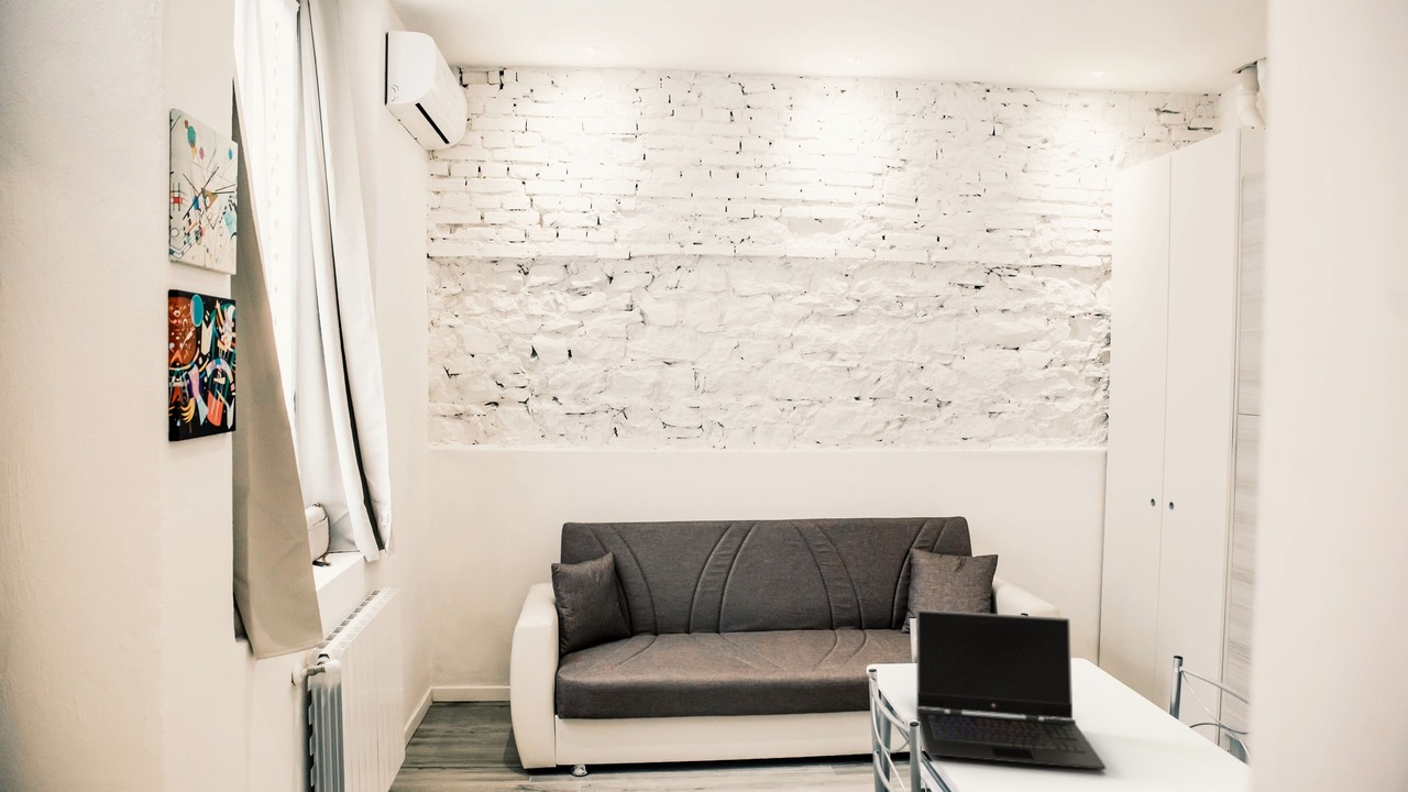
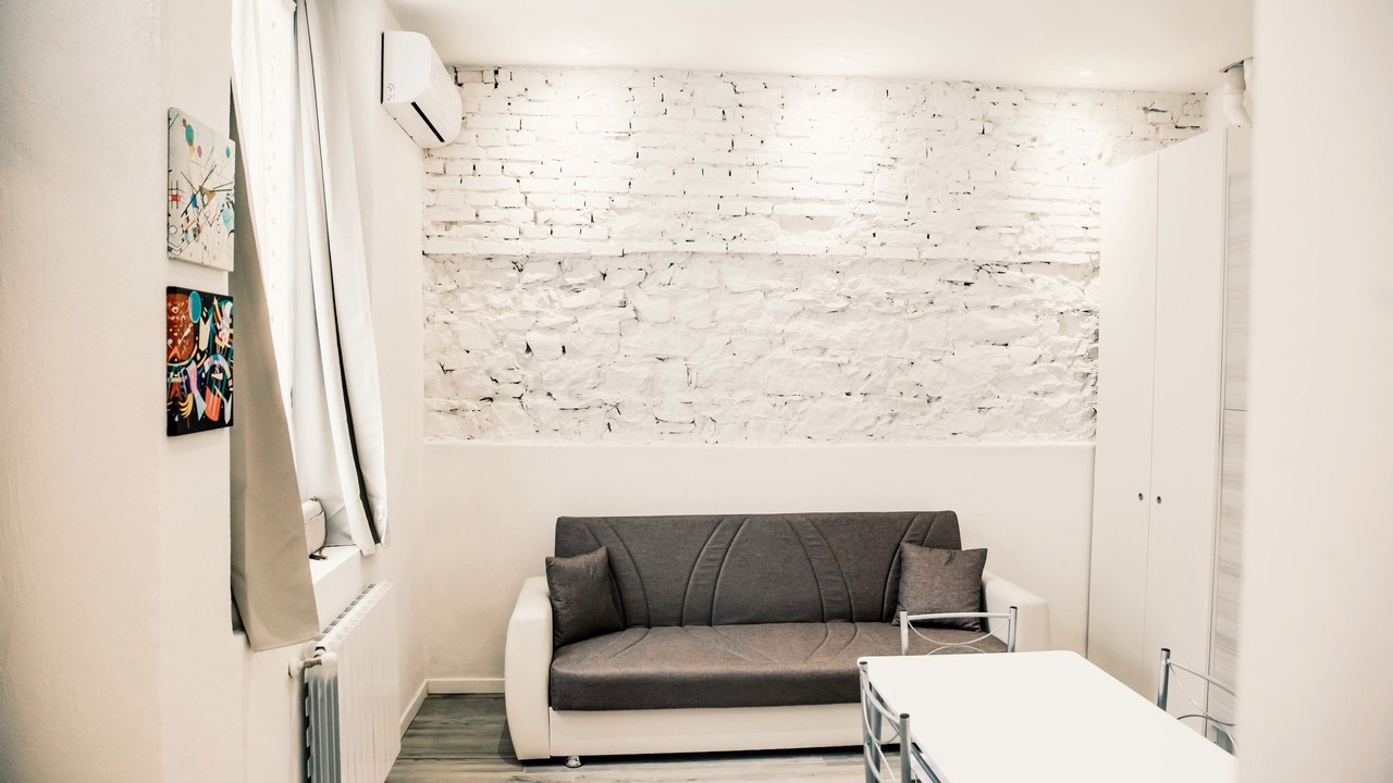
- laptop computer [915,608,1107,771]
